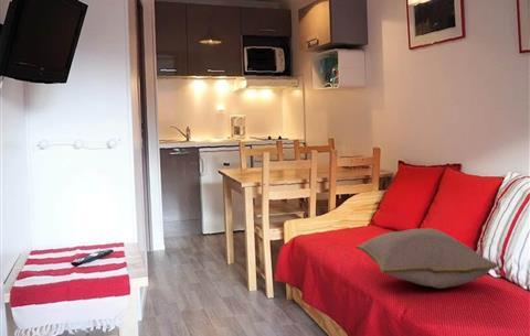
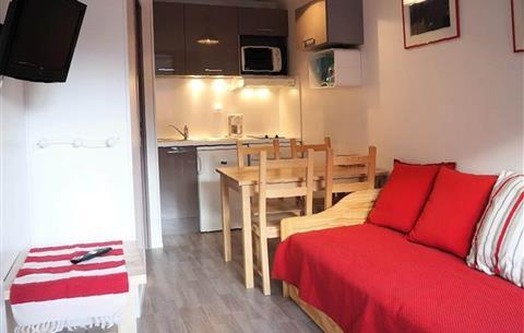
- cushion [354,227,500,290]
